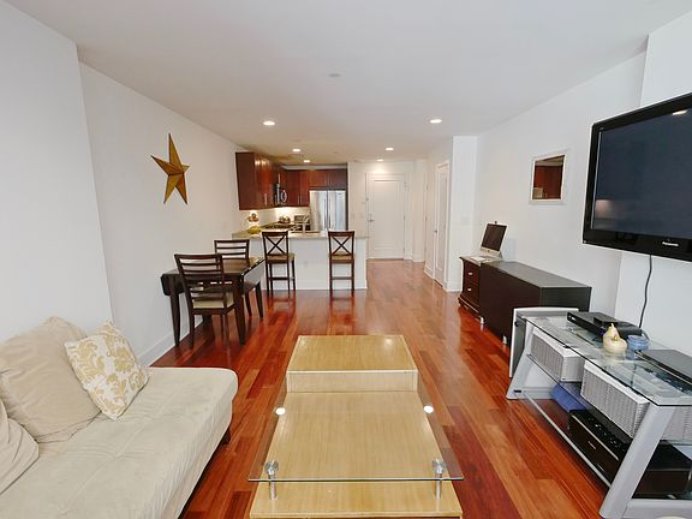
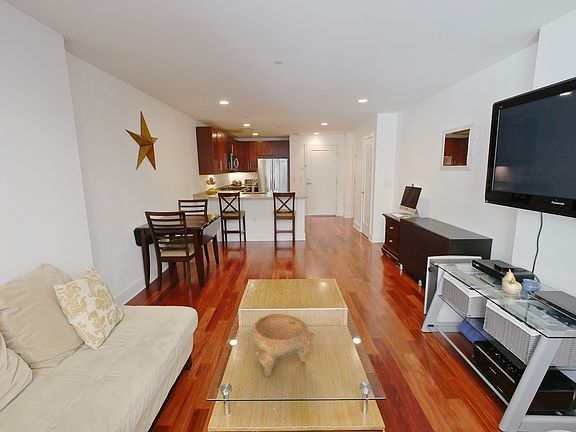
+ decorative bowl [251,313,315,377]
